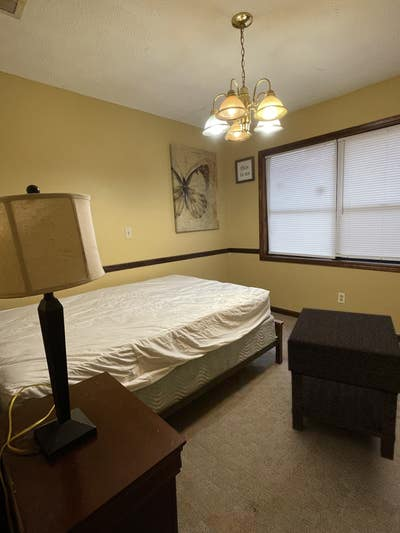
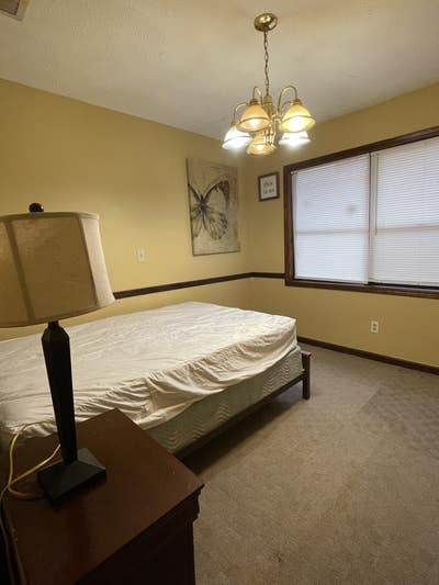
- nightstand [286,307,400,461]
